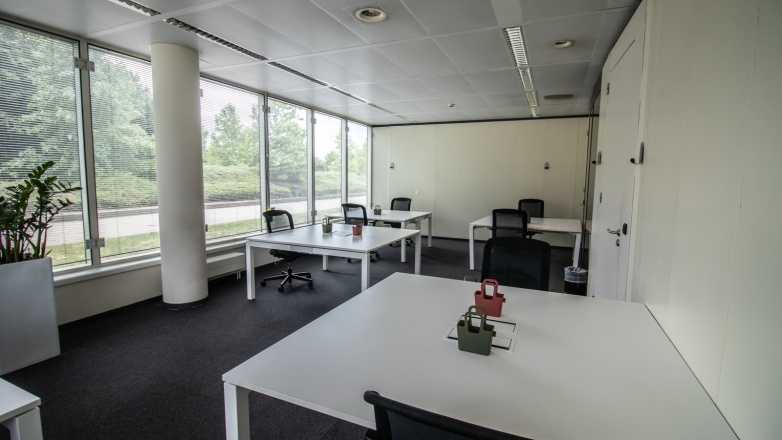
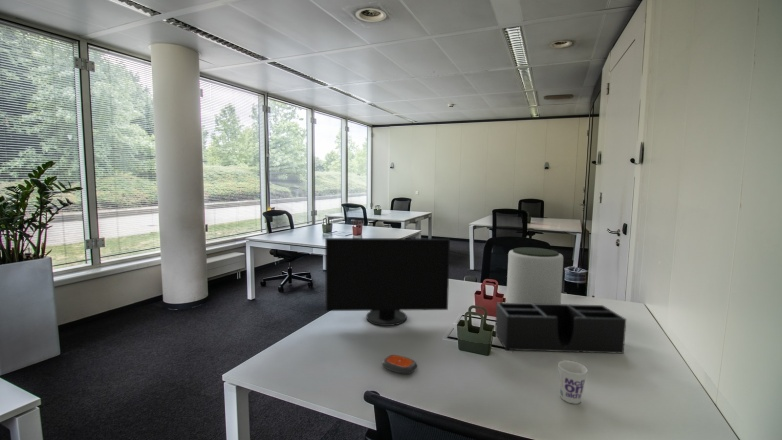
+ remote control [381,354,418,375]
+ desk organizer [494,302,627,355]
+ computer monitor [324,237,451,327]
+ plant pot [505,247,564,304]
+ cup [557,360,589,405]
